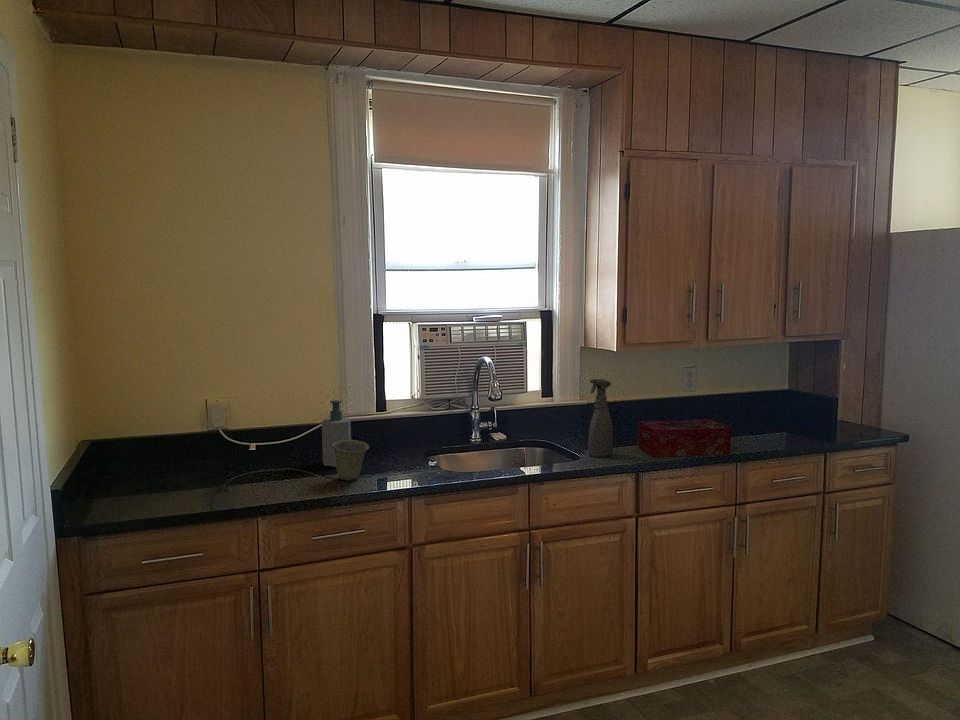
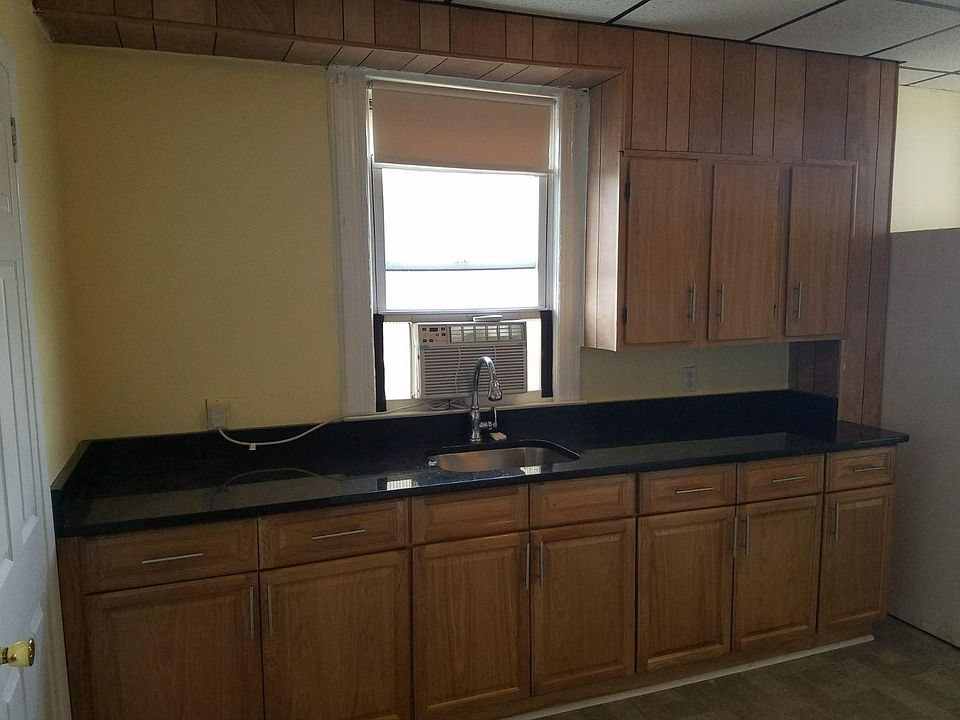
- soap bottle [321,399,352,468]
- spray bottle [587,378,614,458]
- cup [332,439,370,481]
- tissue box [638,418,732,458]
